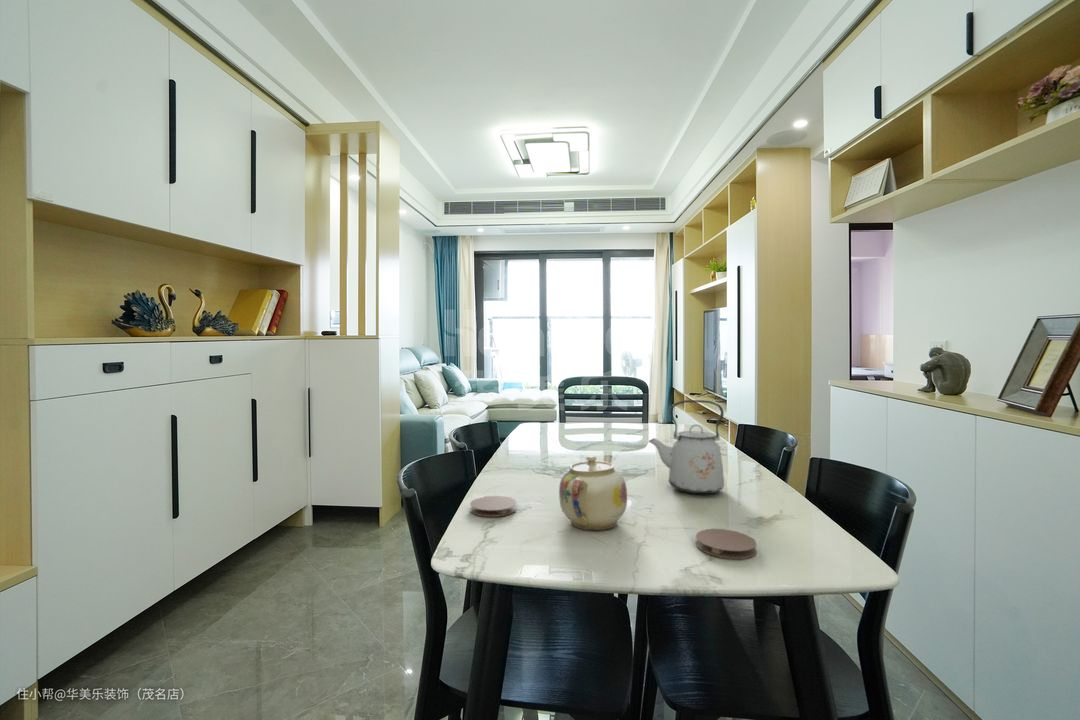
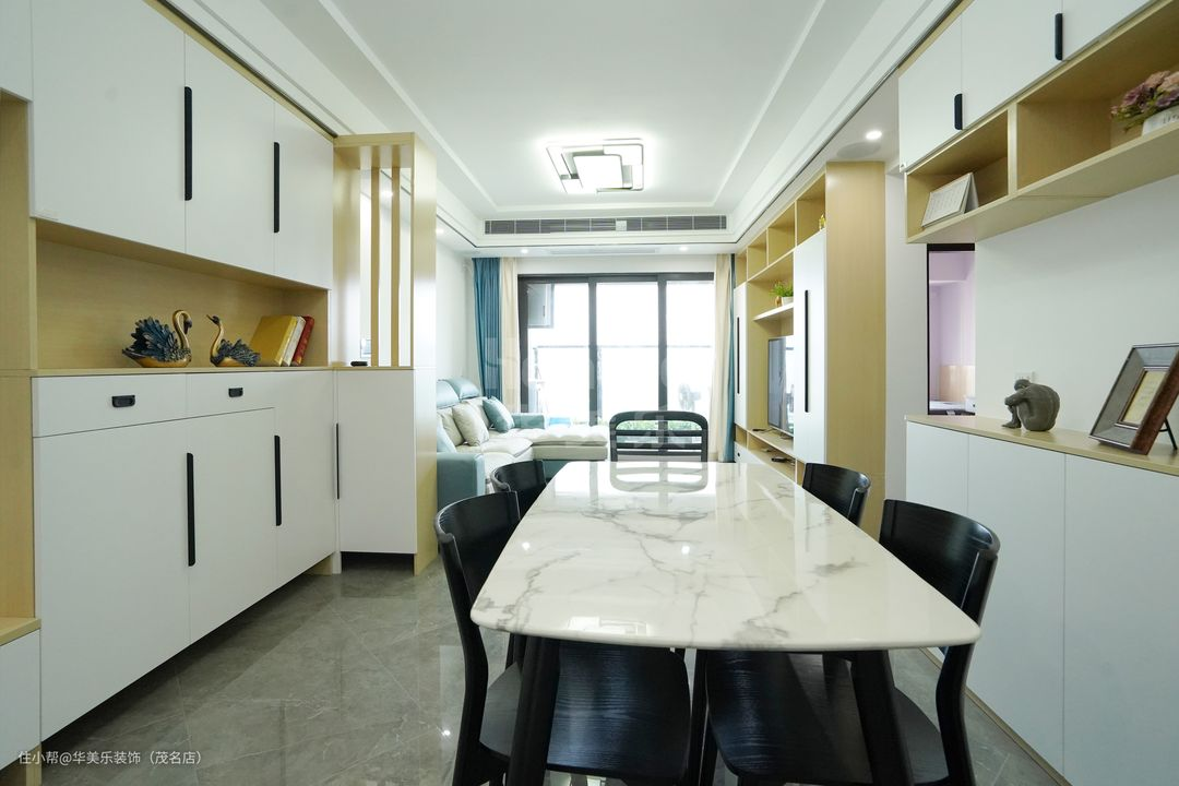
- coaster [469,495,518,518]
- teapot [558,453,628,531]
- coaster [695,528,758,560]
- kettle [647,399,725,495]
